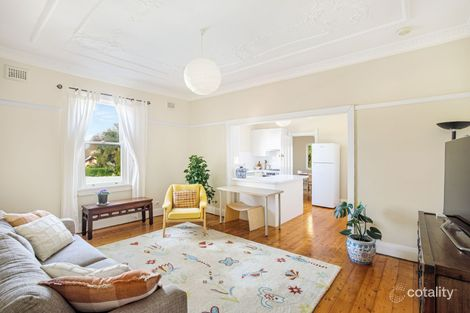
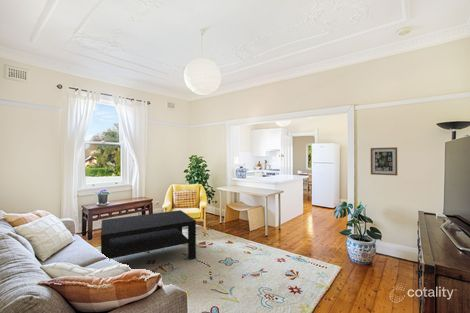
+ wall art [370,146,398,176]
+ coffee table [100,209,197,260]
